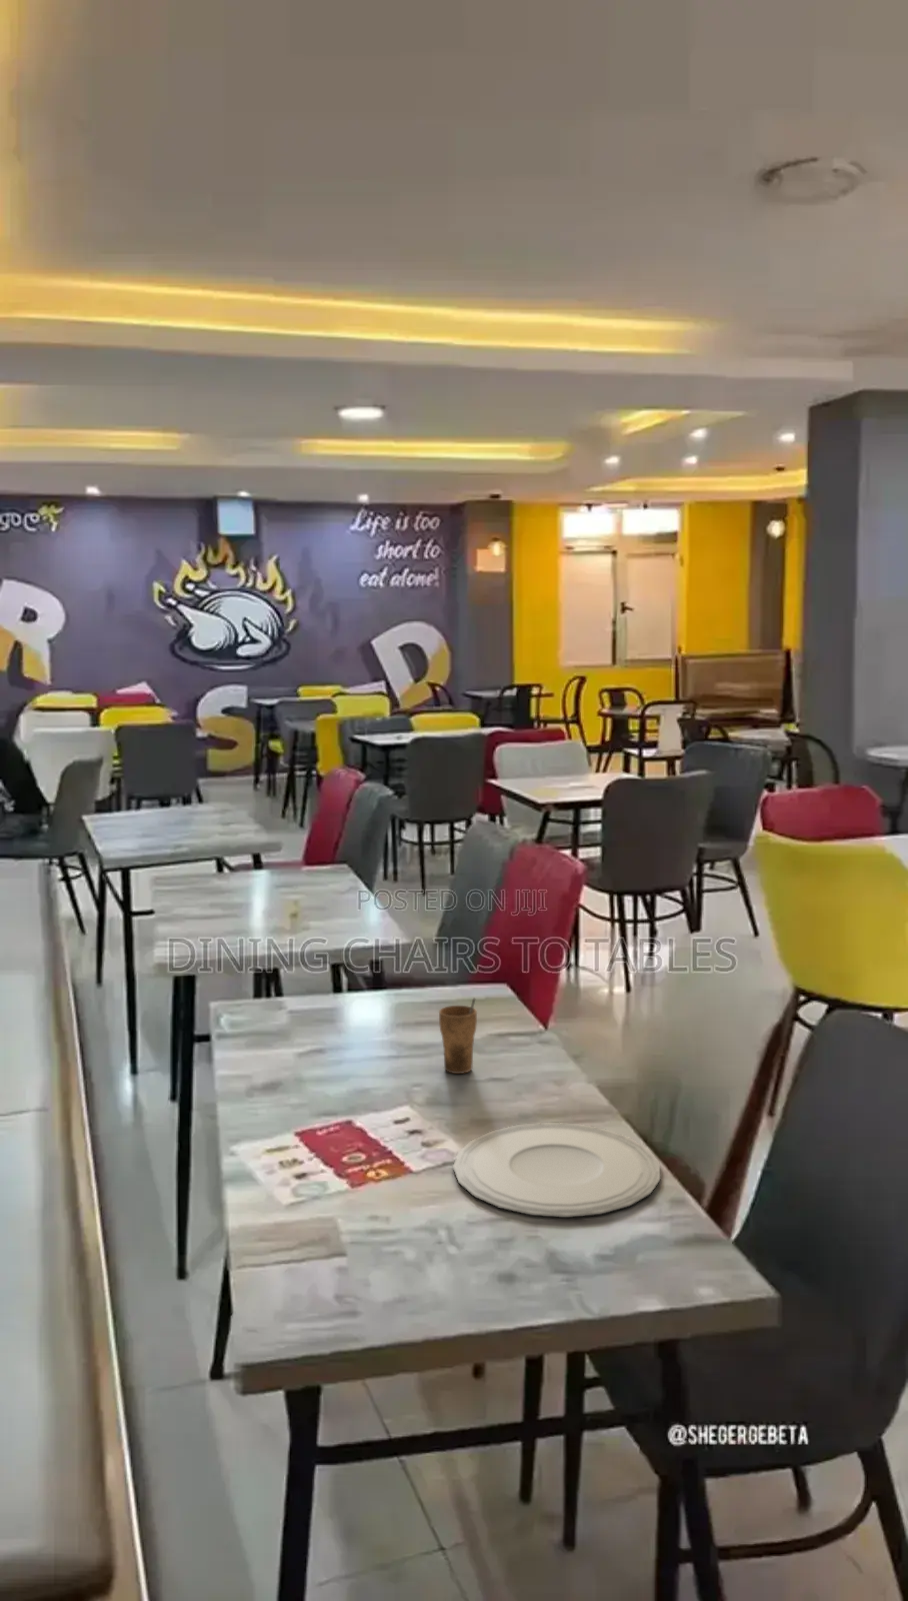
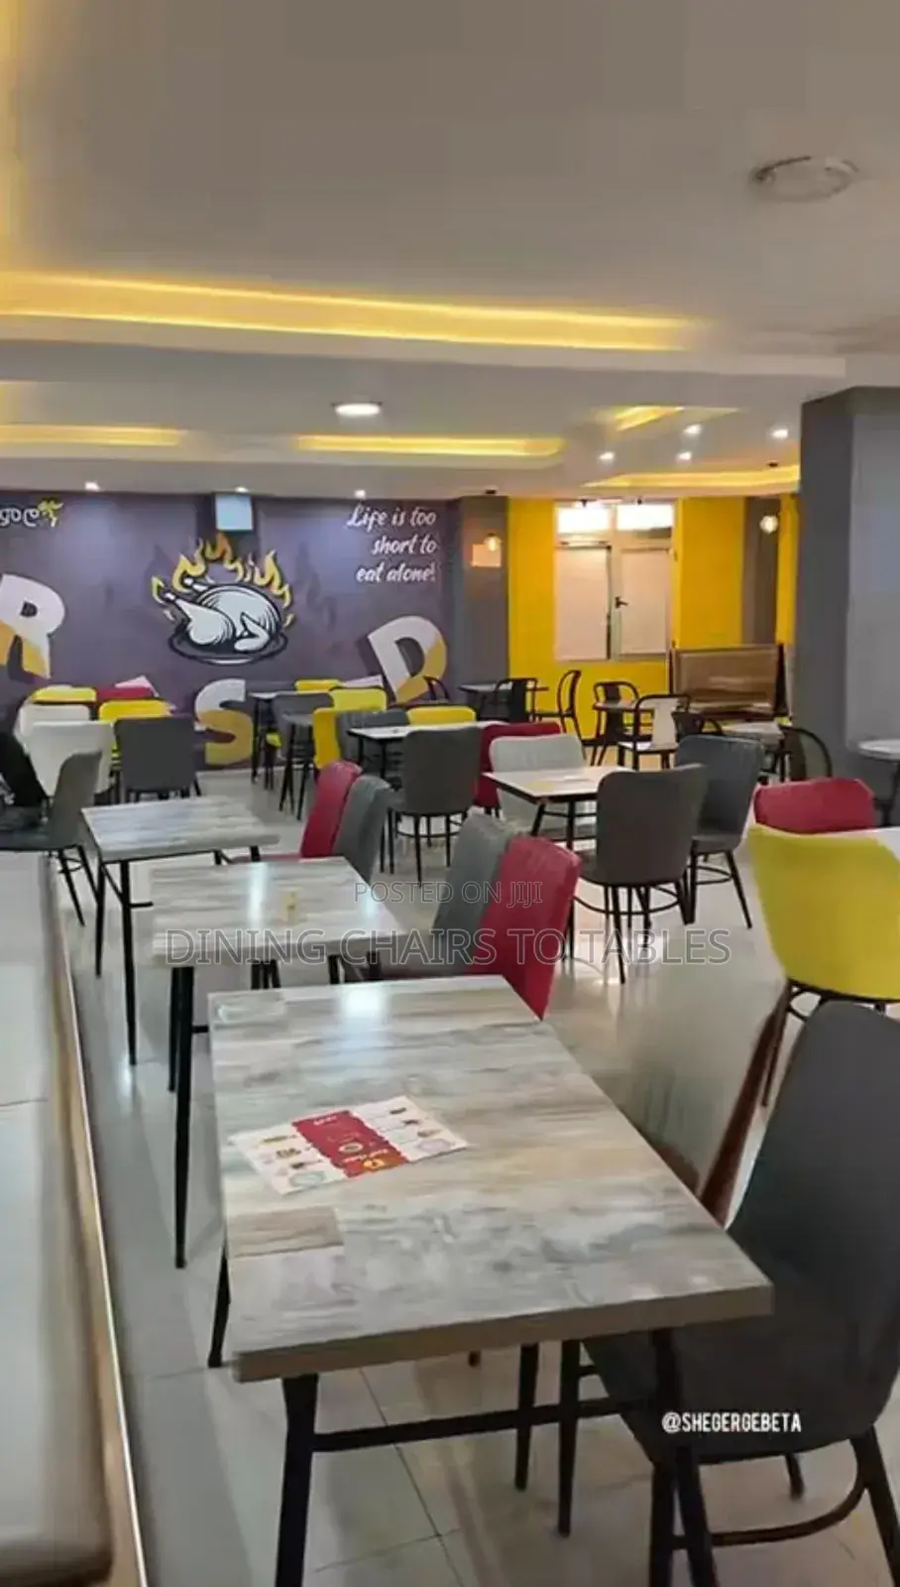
- cup [438,996,478,1074]
- plate [452,1122,661,1218]
